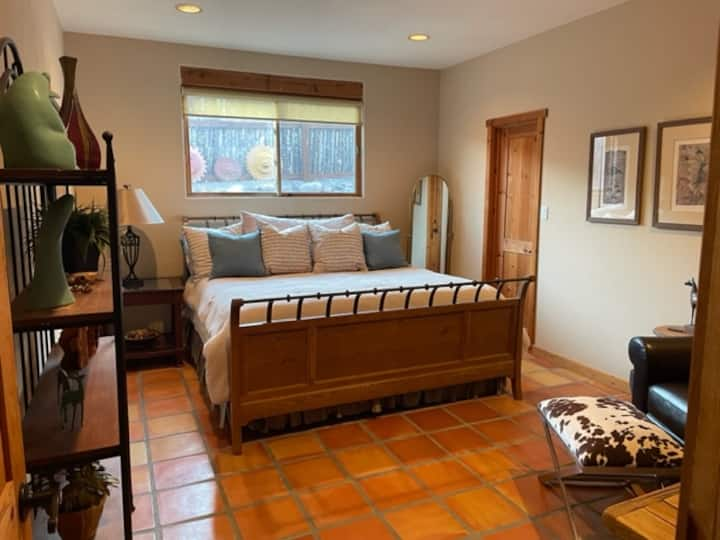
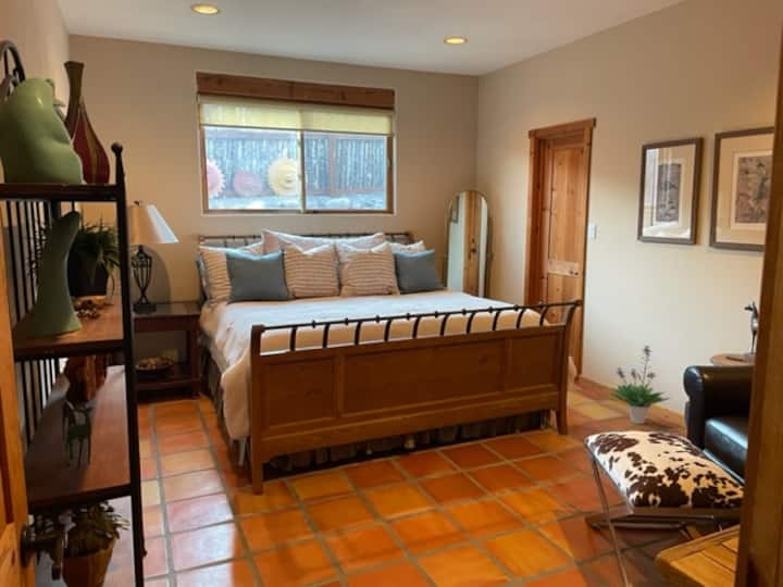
+ potted plant [609,344,671,425]
